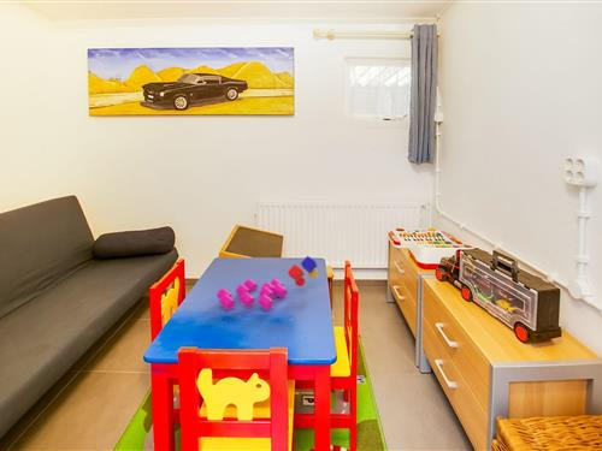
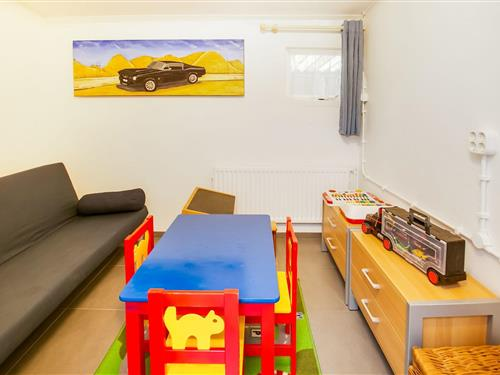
- toy blocks [216,255,319,311]
